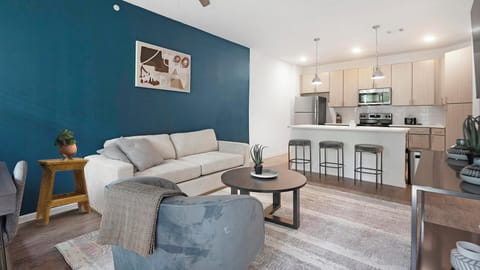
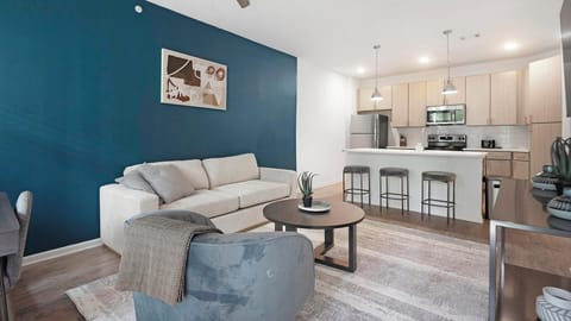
- potted plant [53,127,78,161]
- stool [35,157,92,226]
